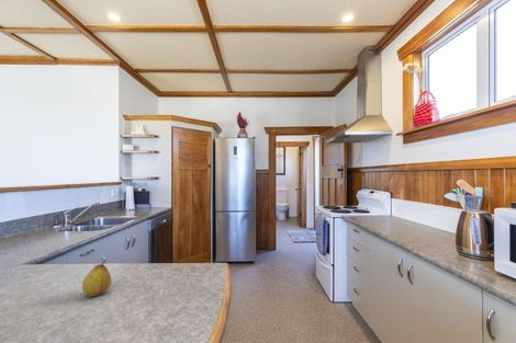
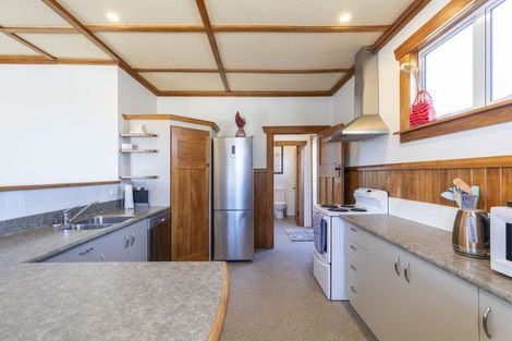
- fruit [81,259,112,298]
